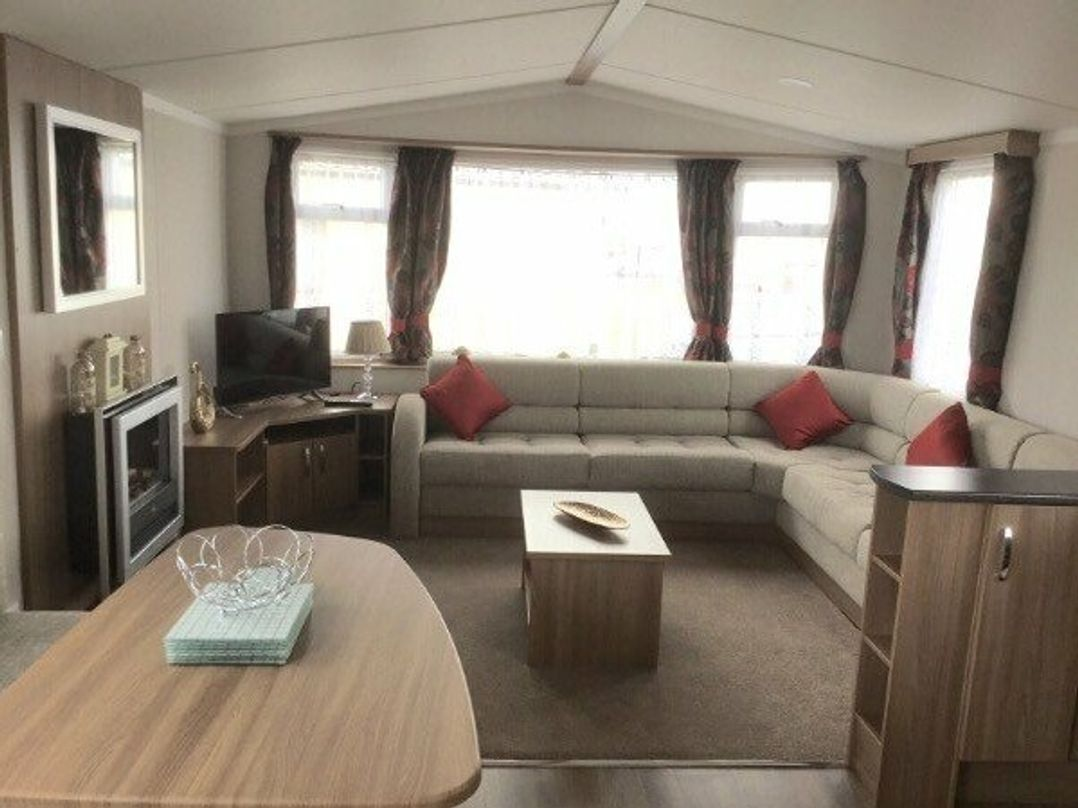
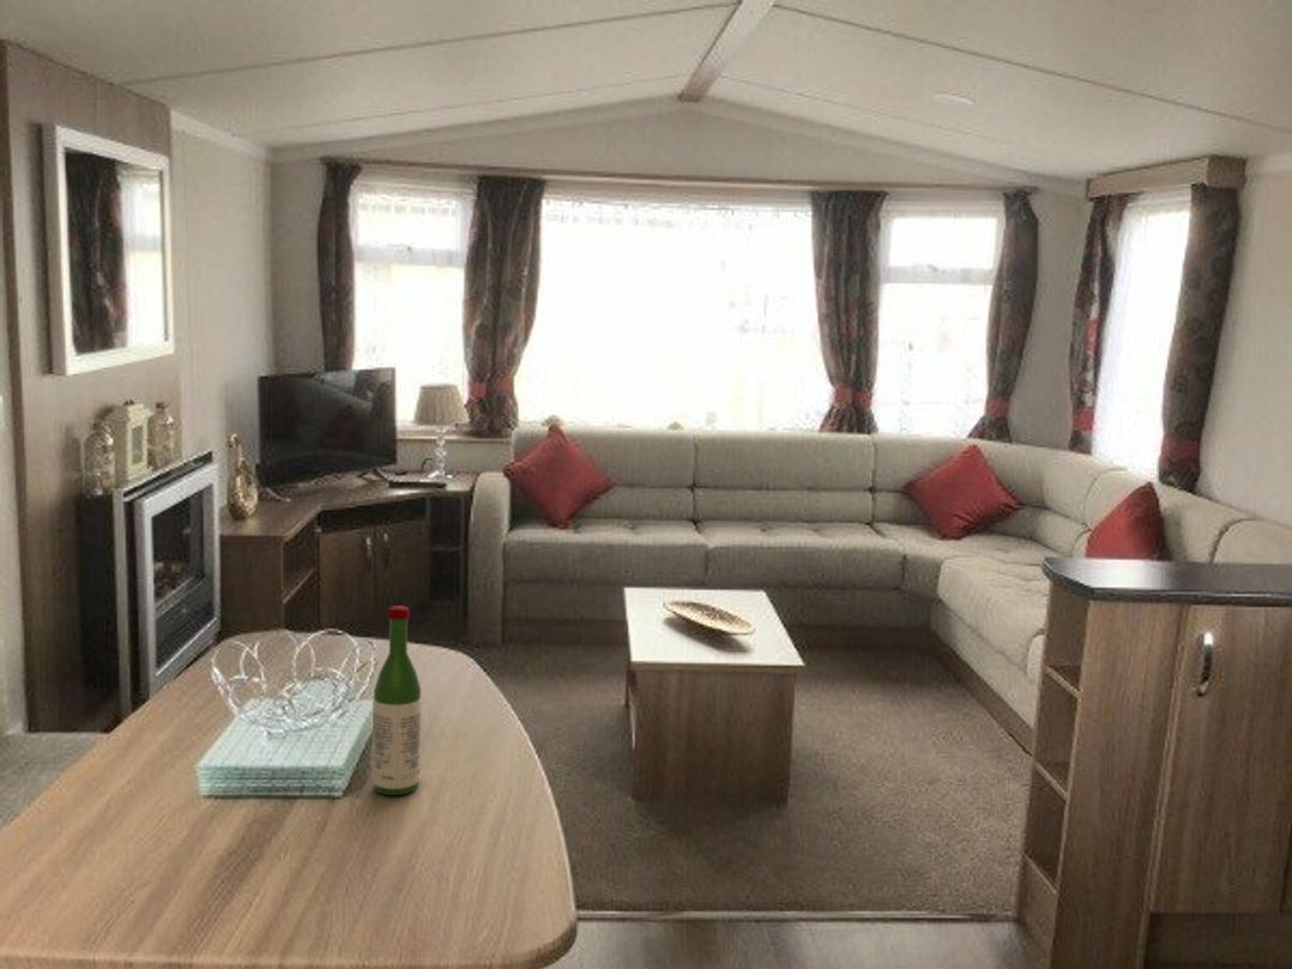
+ wine bottle [372,604,423,796]
